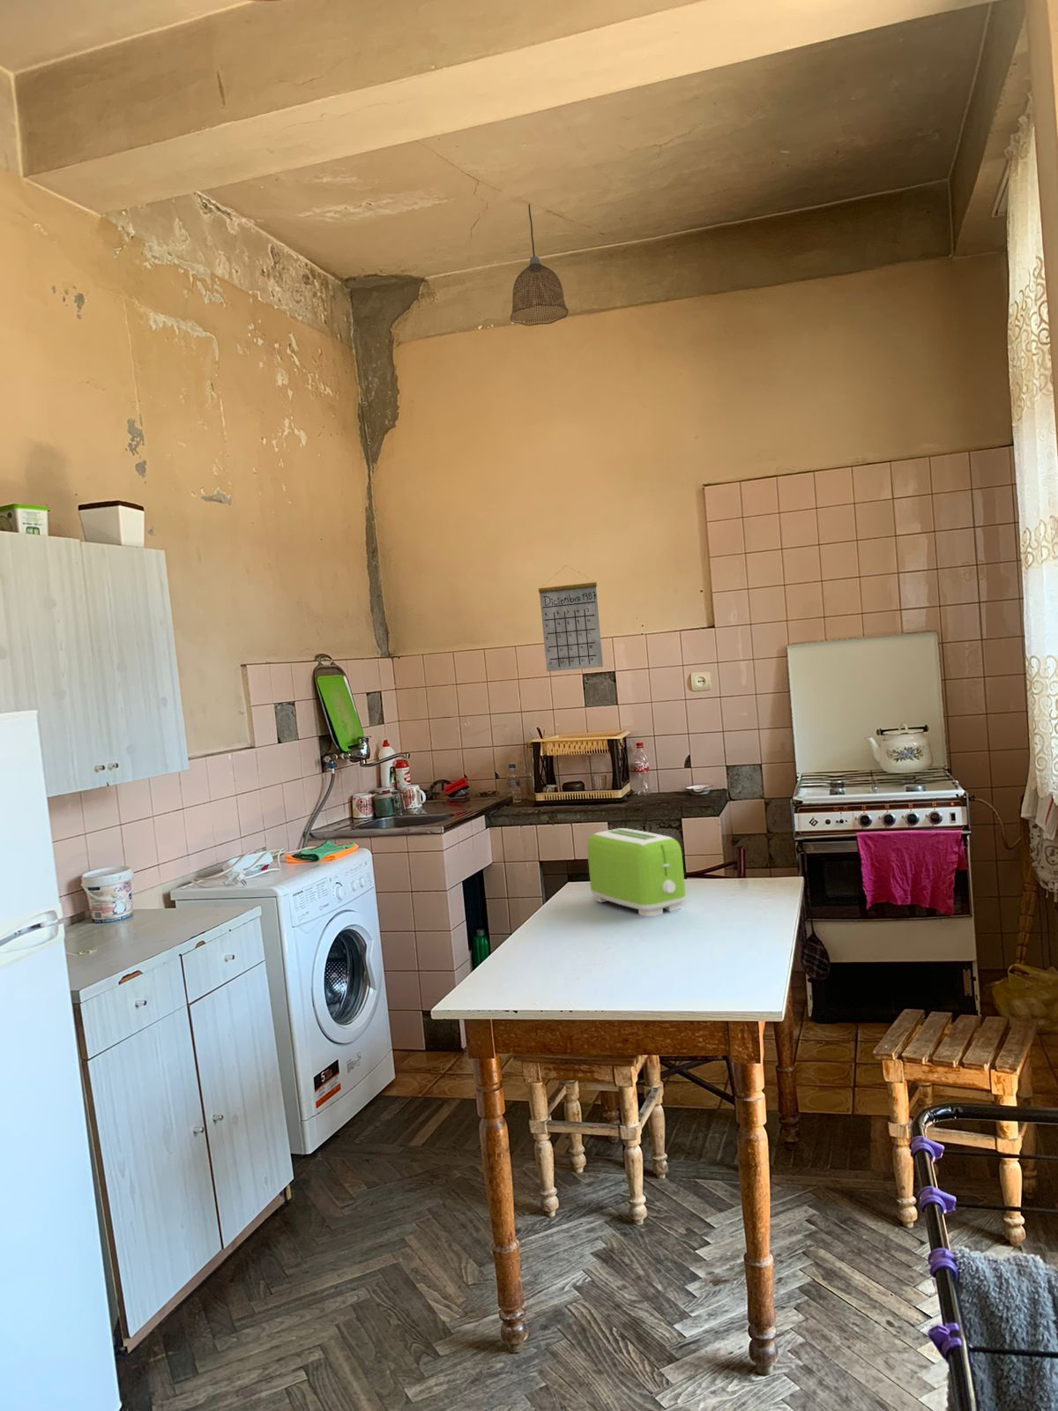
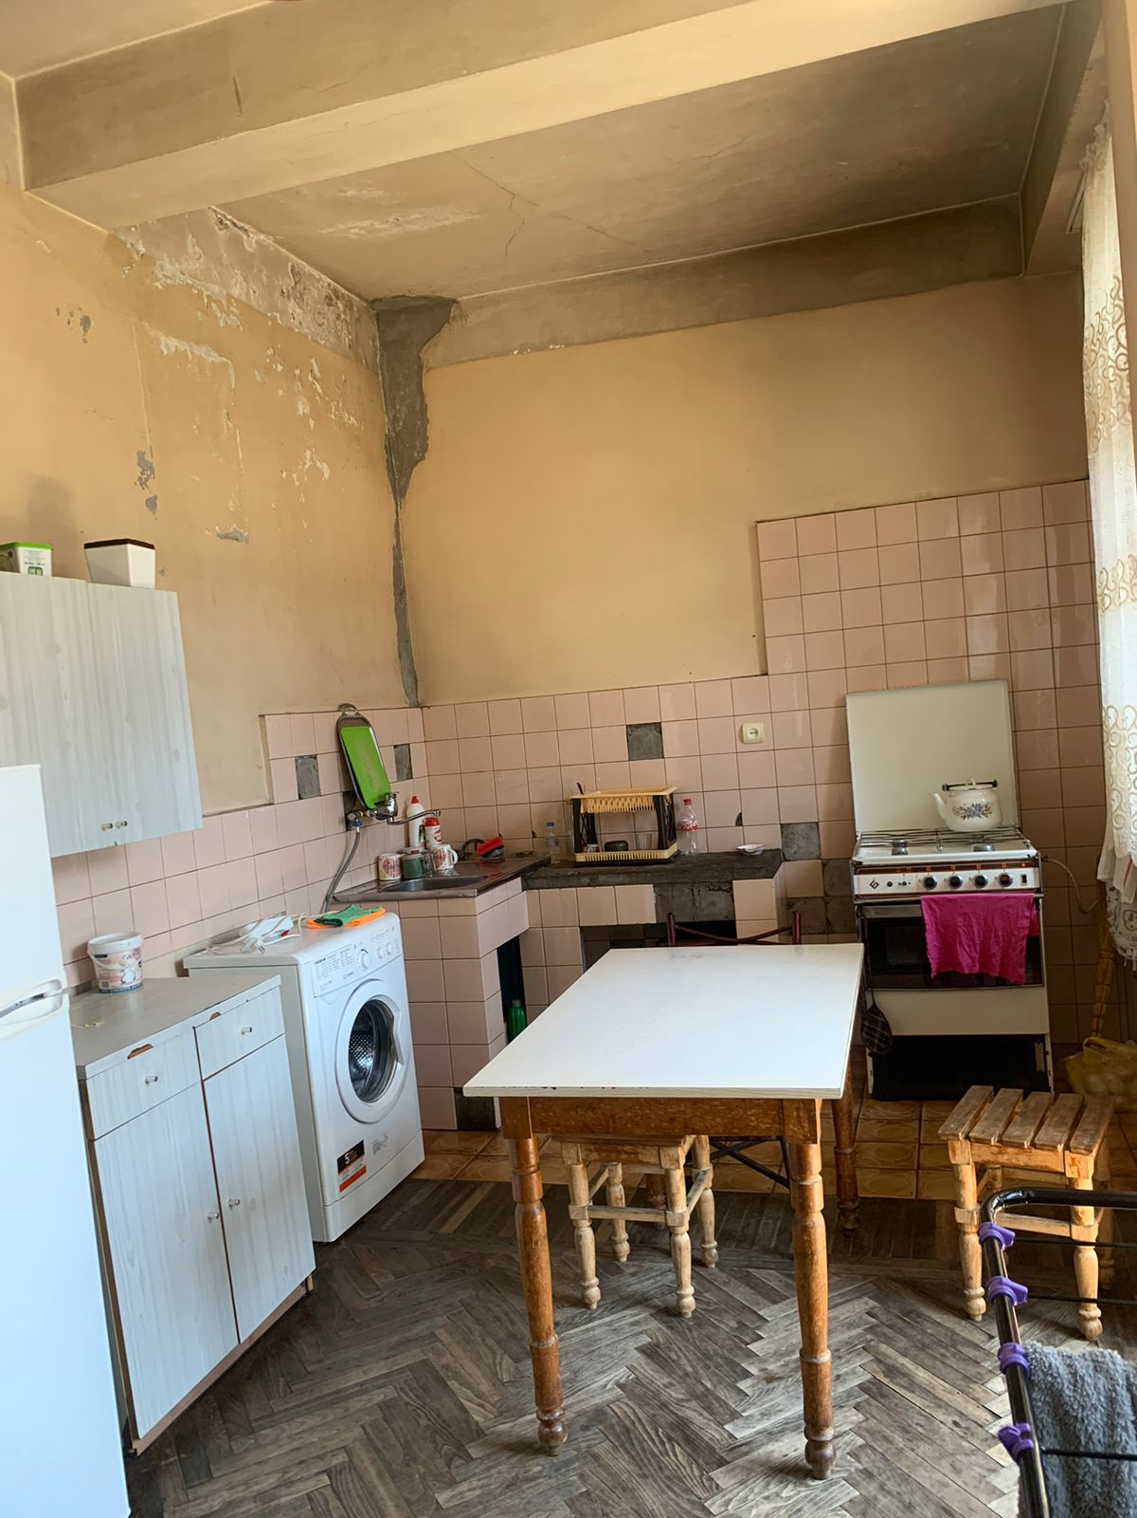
- toaster [587,828,687,917]
- pendant lamp [510,203,569,327]
- calendar [538,564,603,672]
